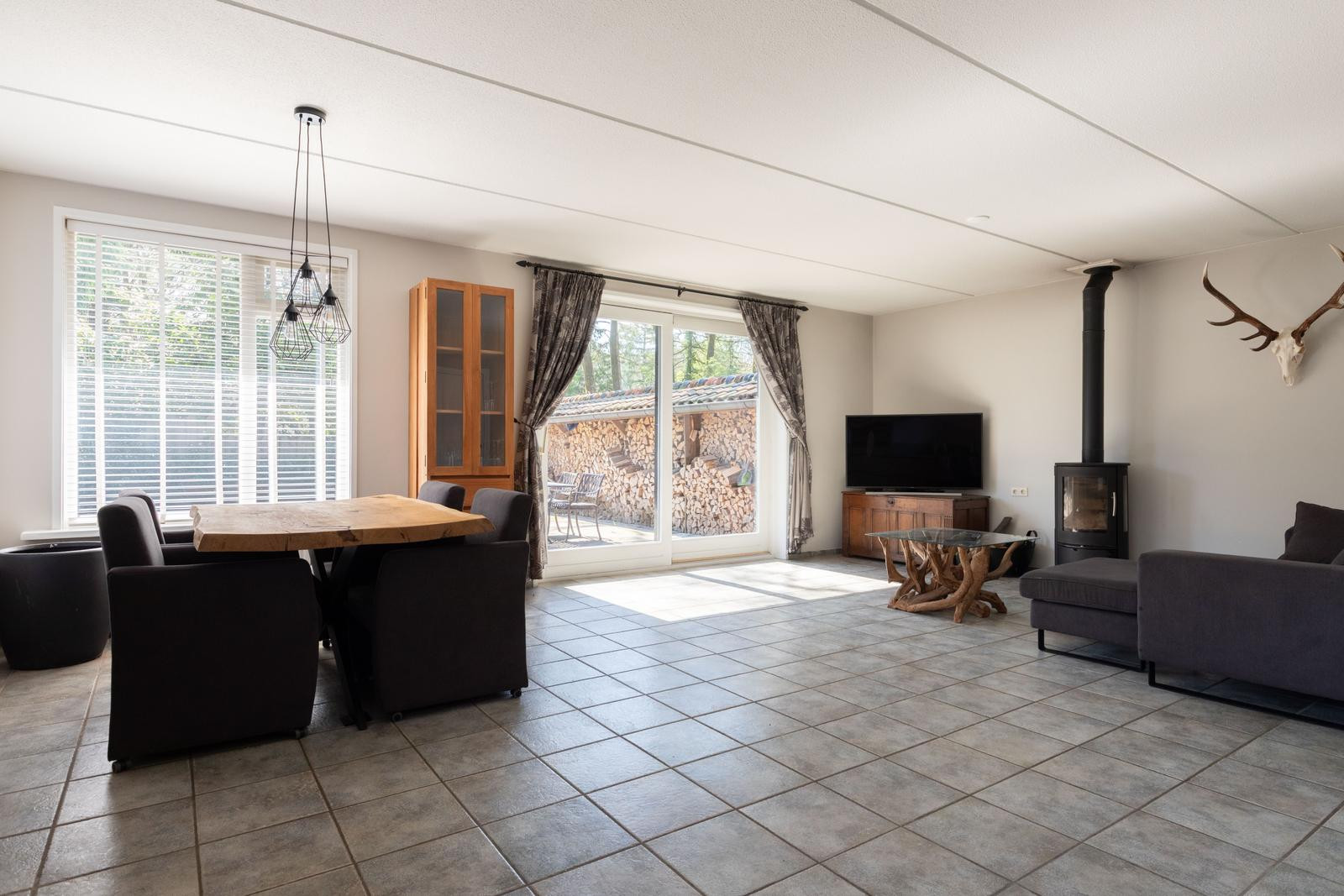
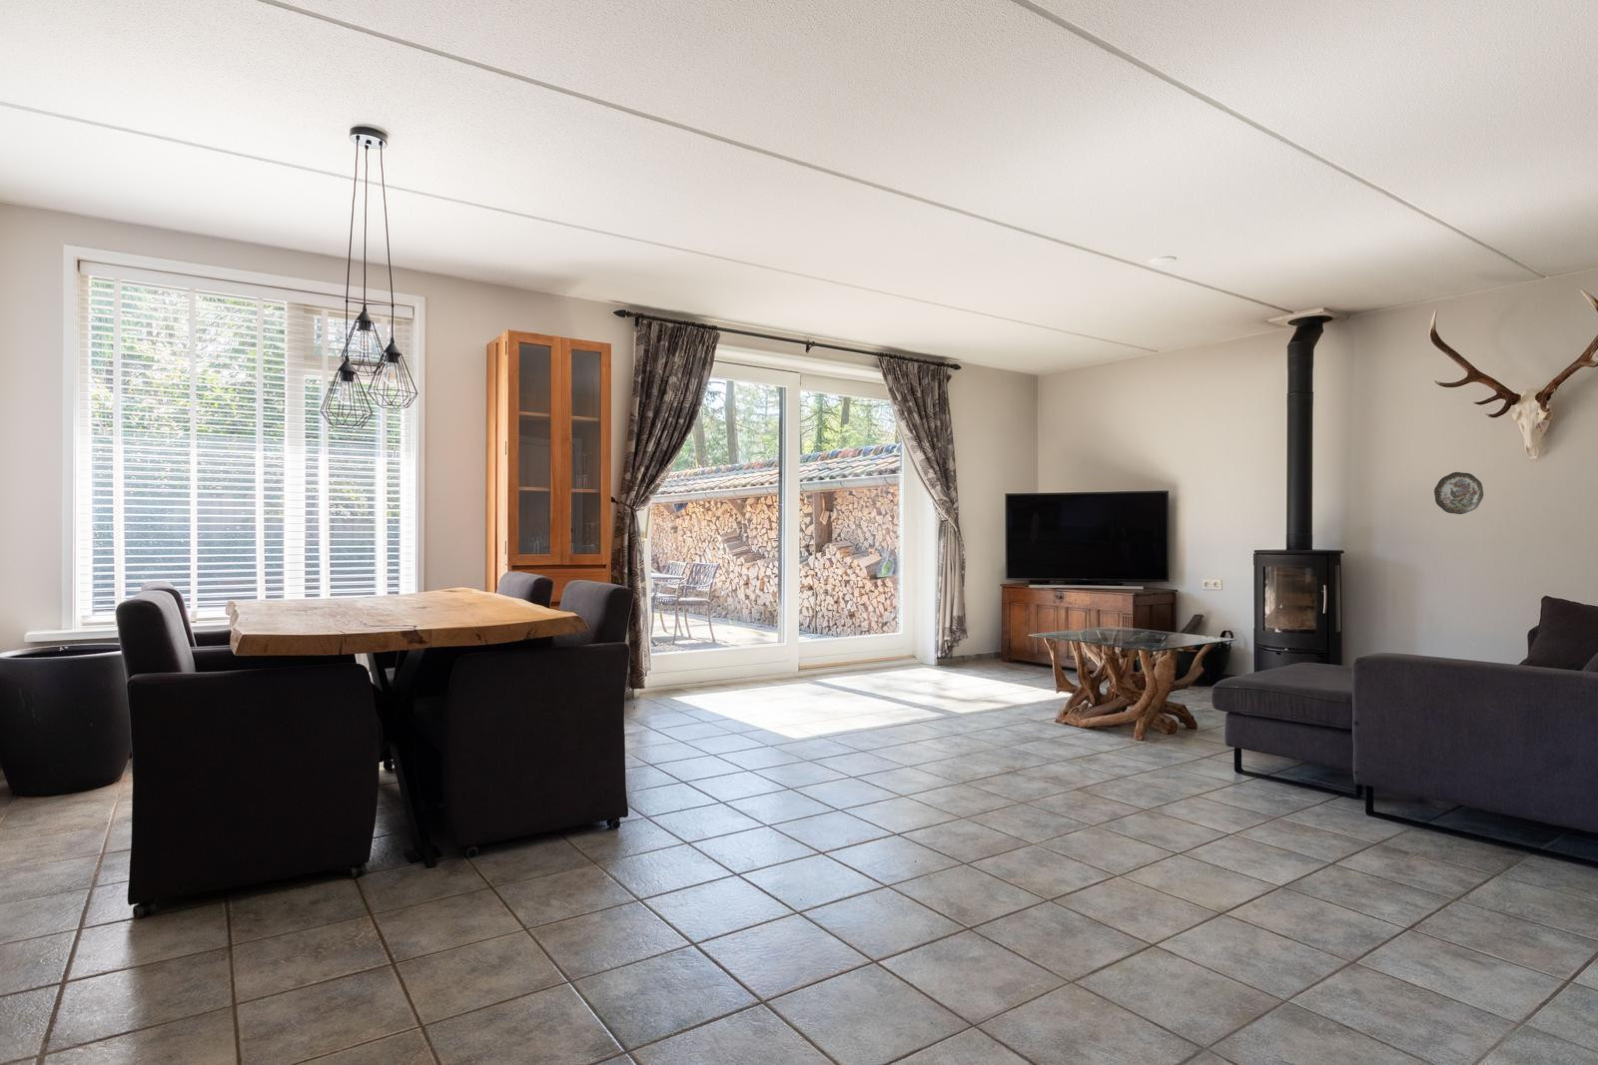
+ decorative plate [1433,471,1484,515]
